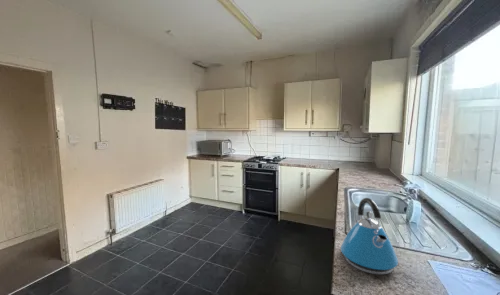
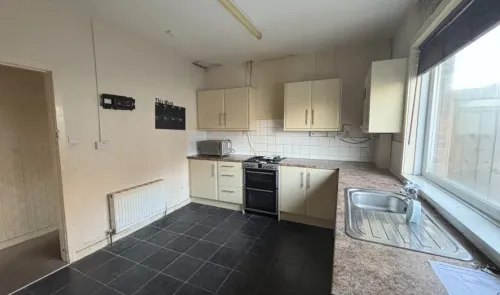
- kettle [340,197,399,276]
